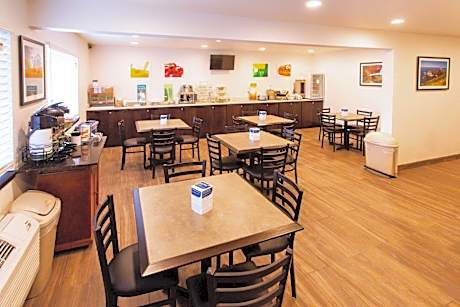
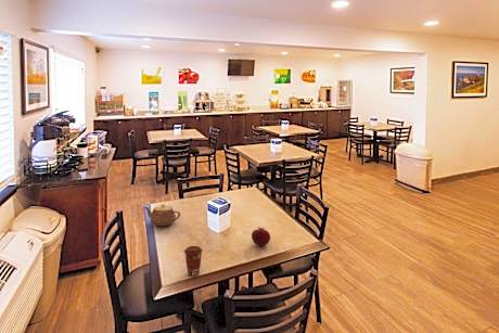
+ coffee cup [183,245,204,277]
+ teapot [143,203,181,227]
+ fruit [251,226,271,247]
